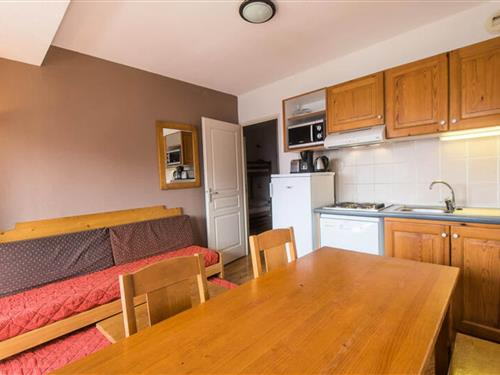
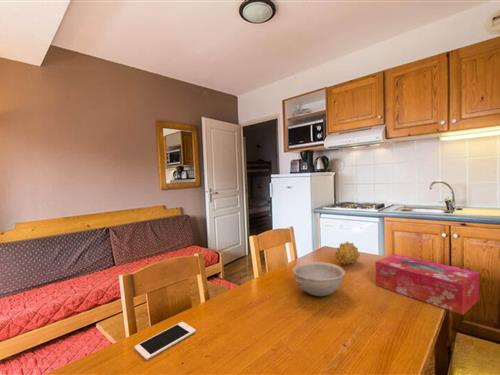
+ cell phone [133,321,197,361]
+ tissue box [374,253,480,316]
+ bowl [292,261,346,297]
+ fruit [334,241,361,267]
